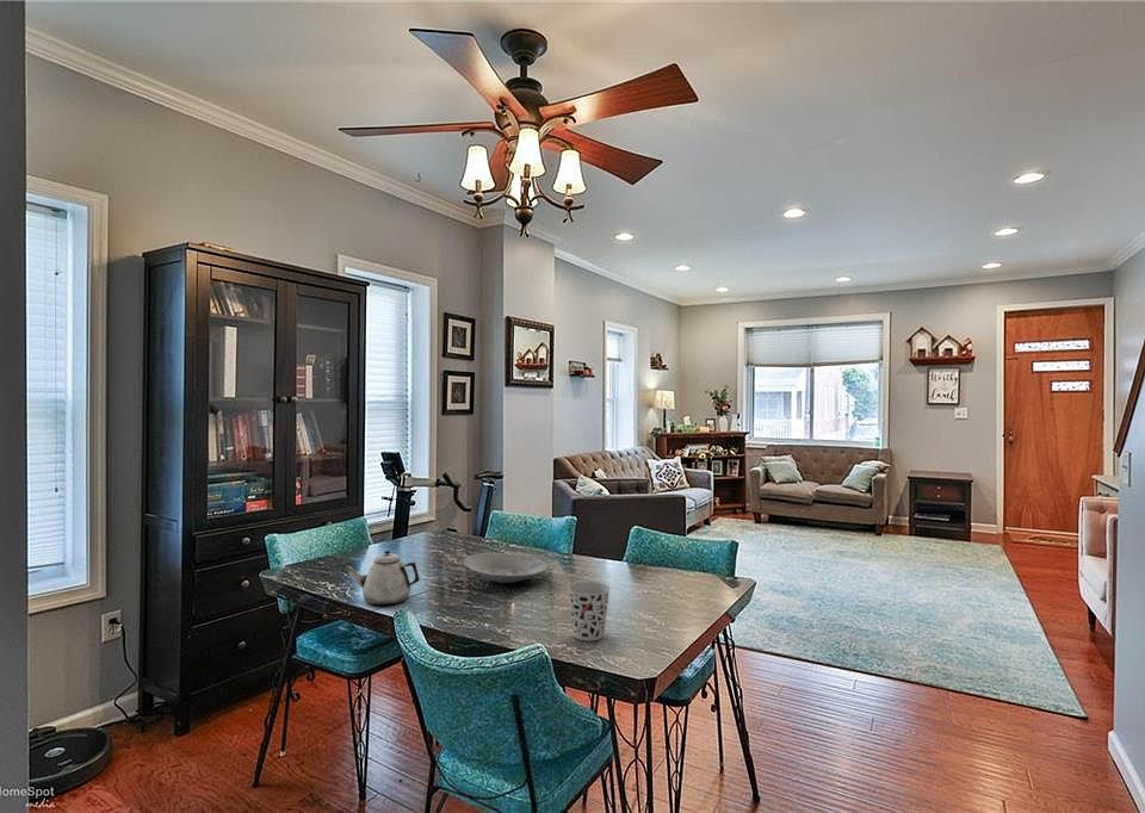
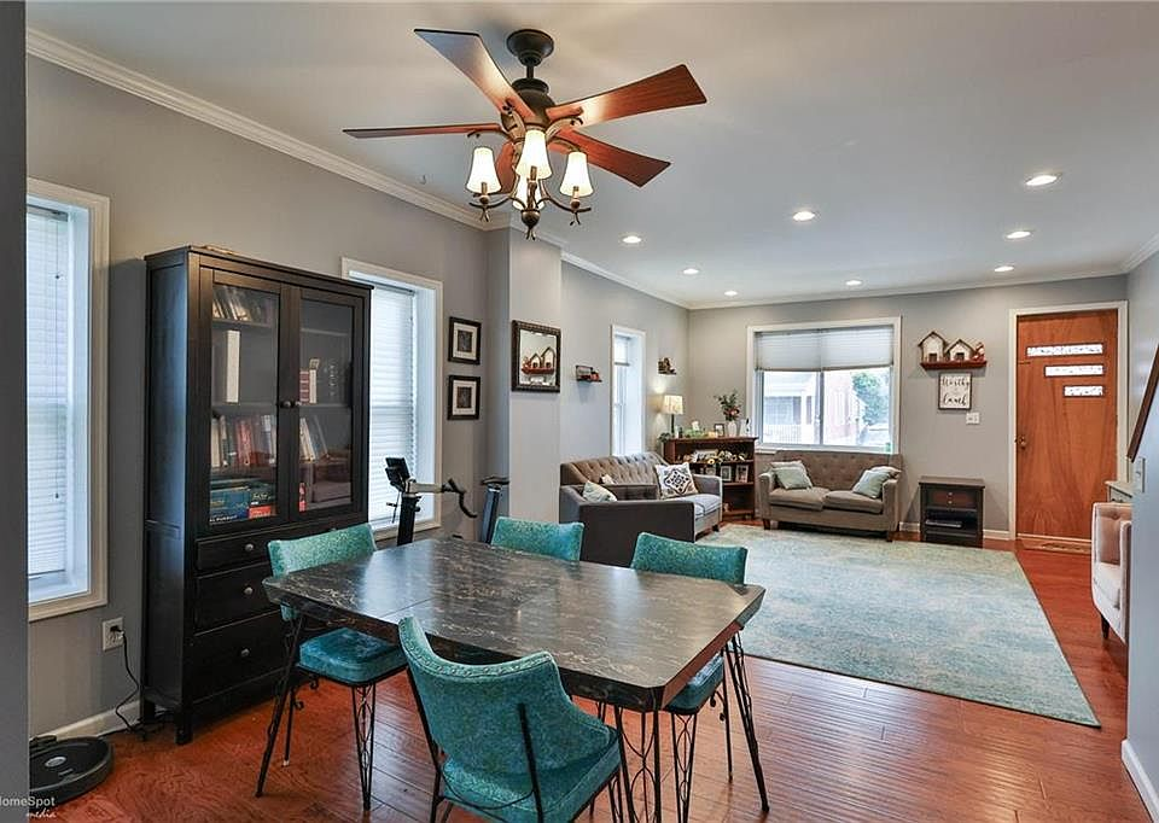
- cup [567,581,612,643]
- teapot [345,550,420,607]
- bowl [463,552,550,584]
